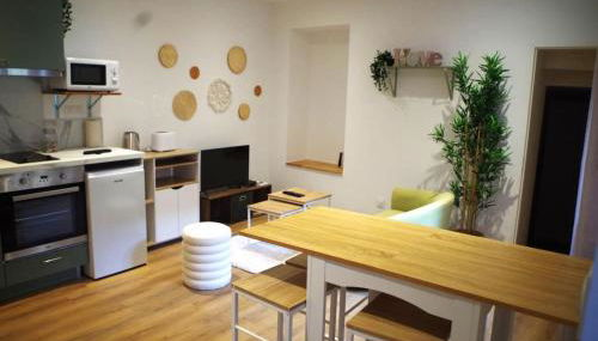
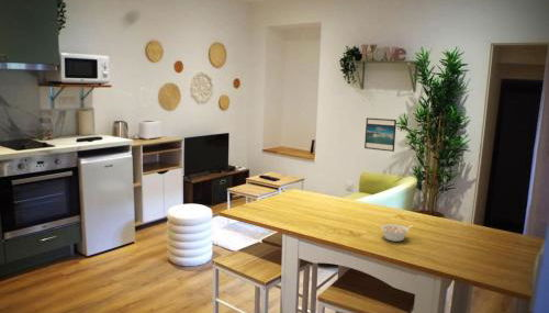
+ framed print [363,116,397,153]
+ legume [380,223,414,243]
